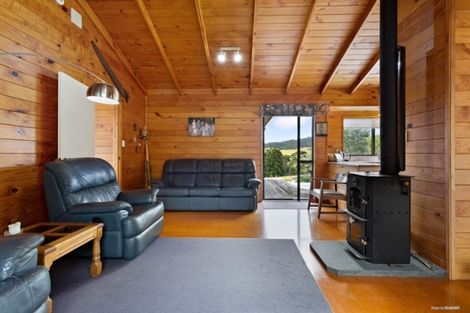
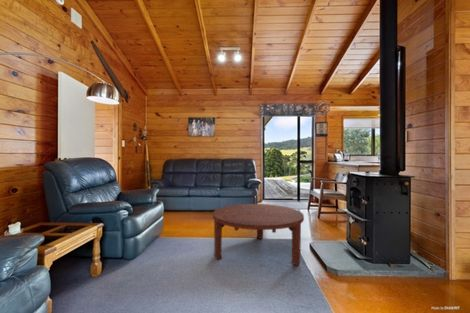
+ coffee table [212,203,305,266]
